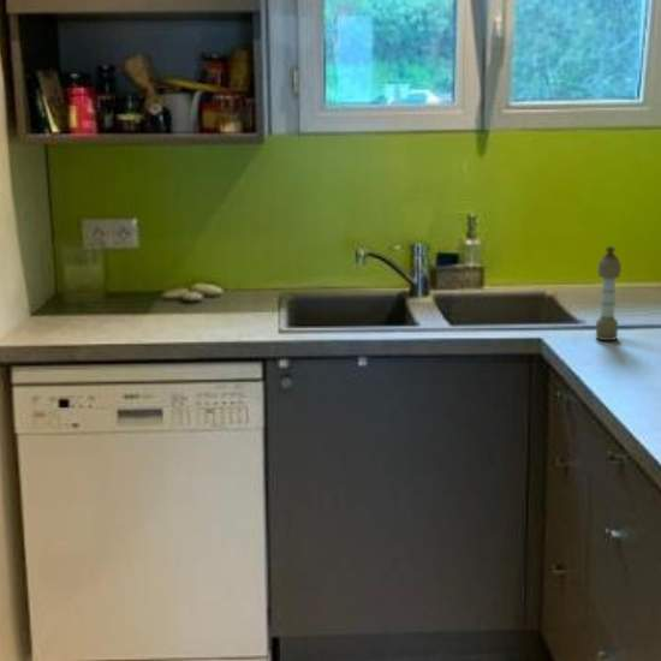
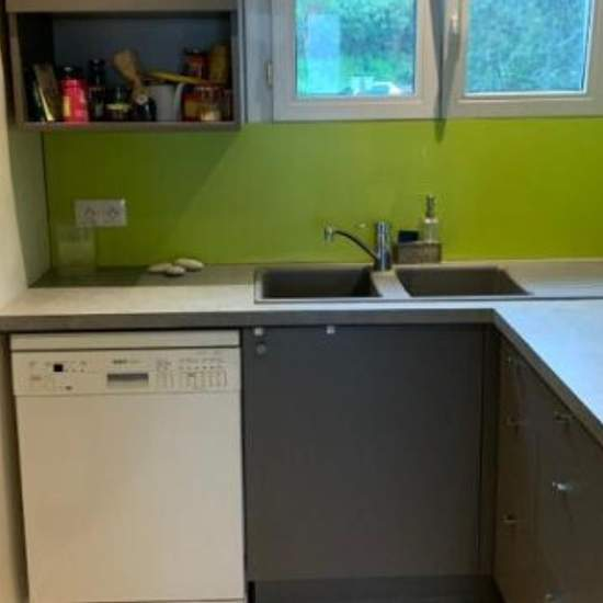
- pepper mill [595,245,623,341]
